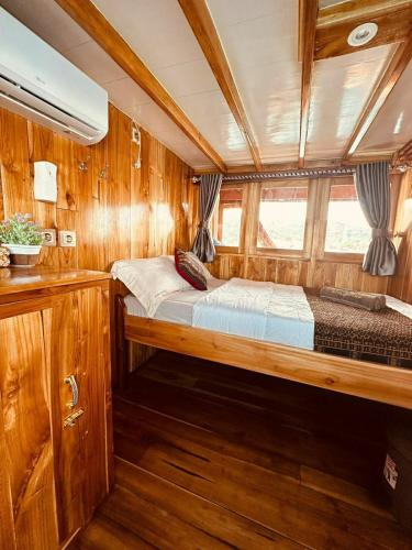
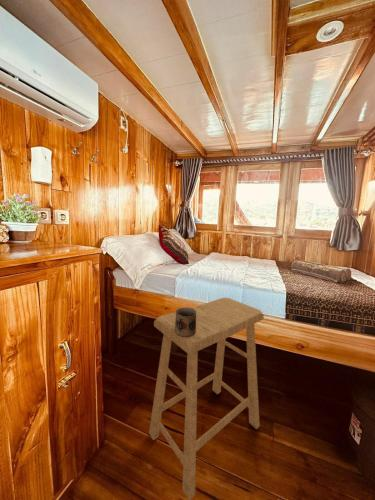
+ stool [148,297,265,500]
+ mug [175,306,196,337]
